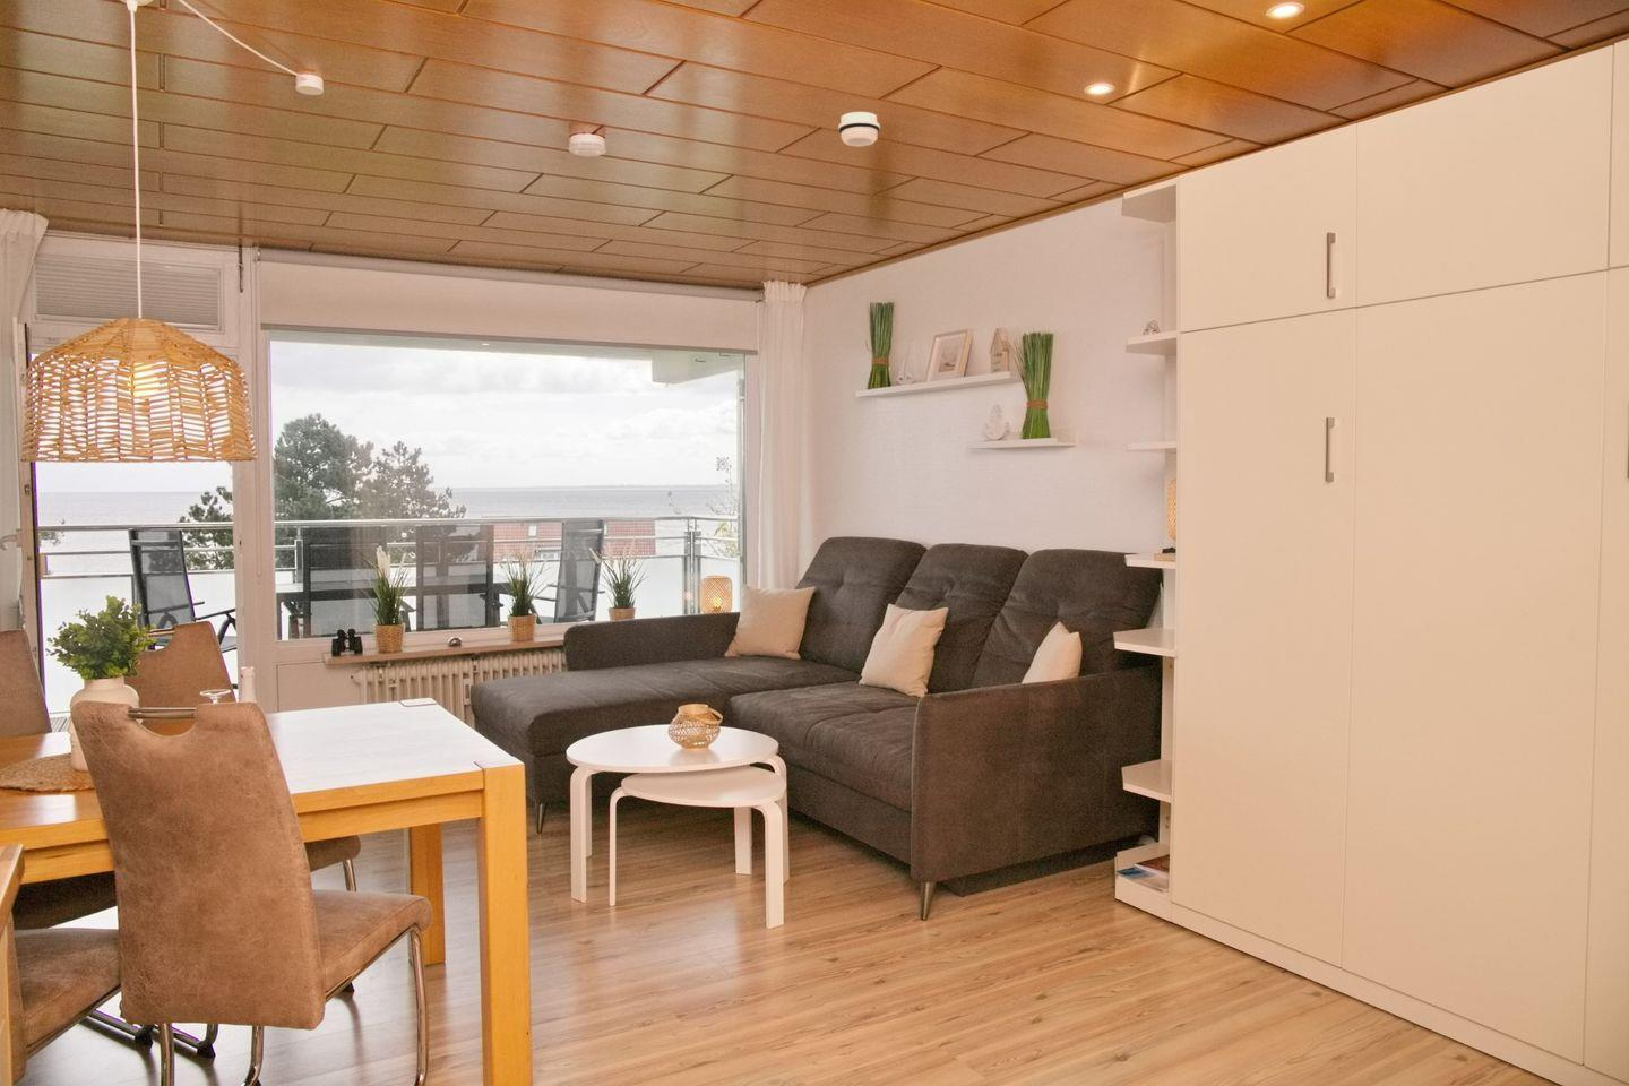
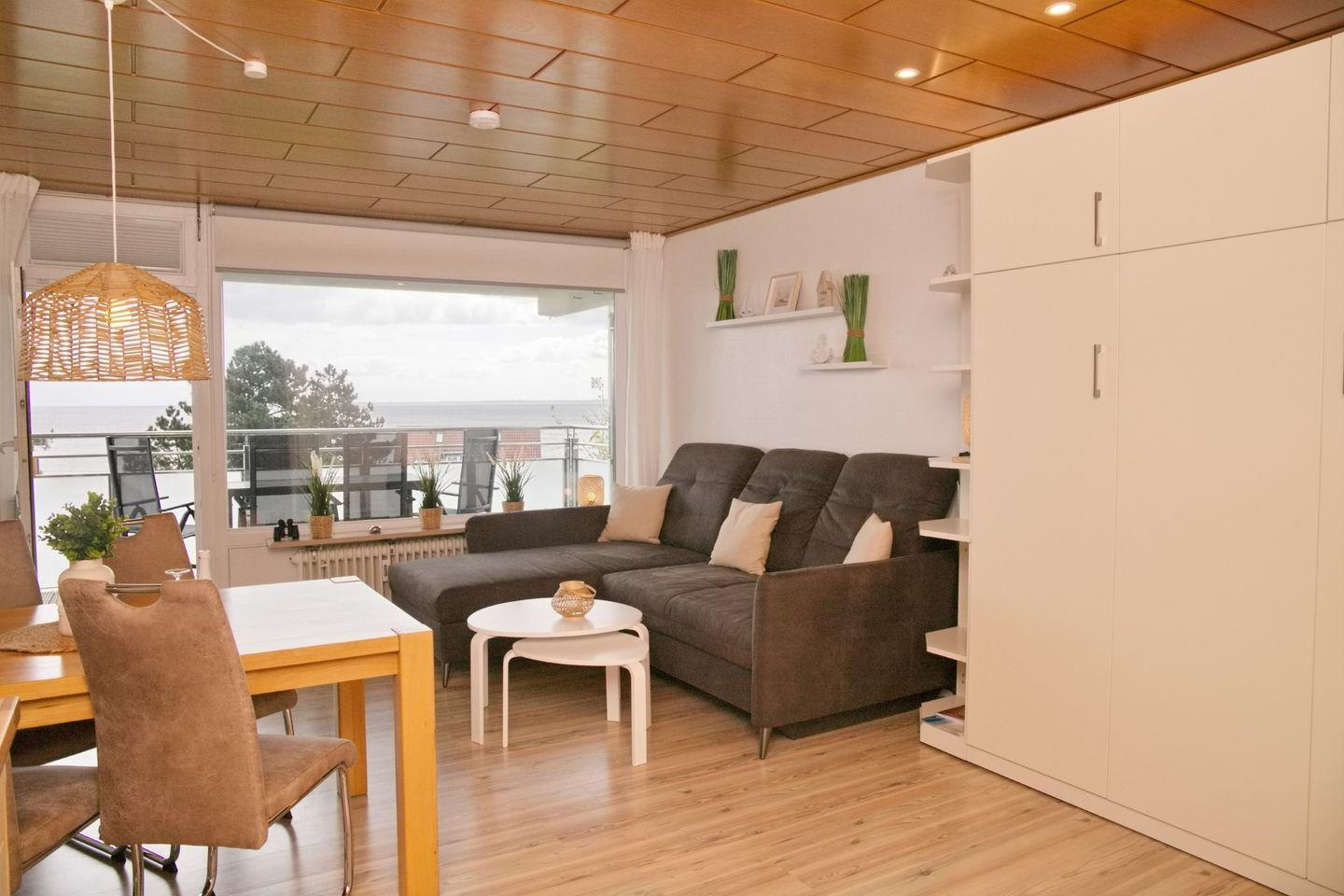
- smoke detector [838,110,881,147]
